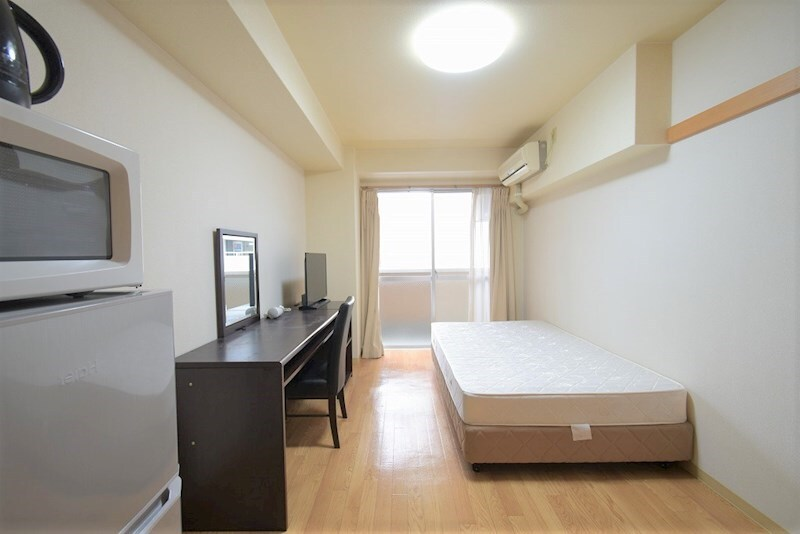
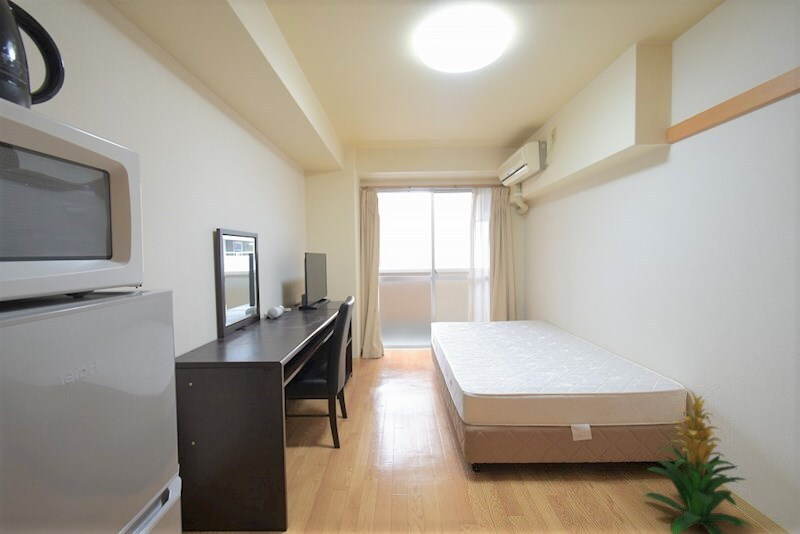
+ indoor plant [641,389,756,534]
